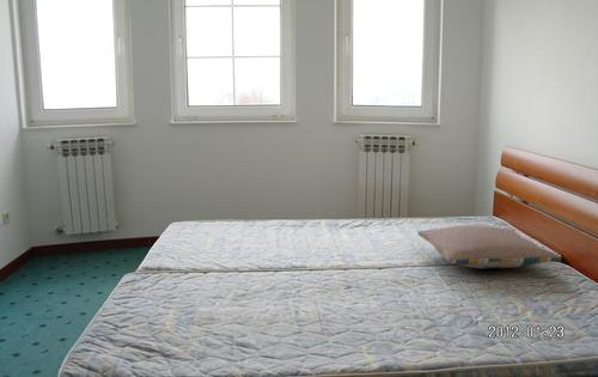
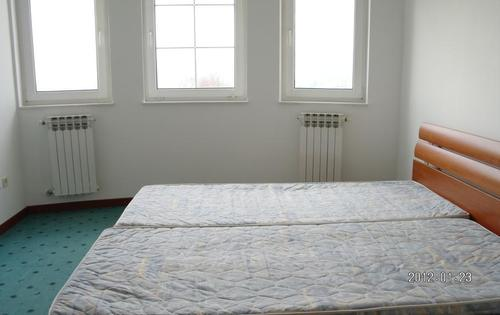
- pillow [416,225,562,269]
